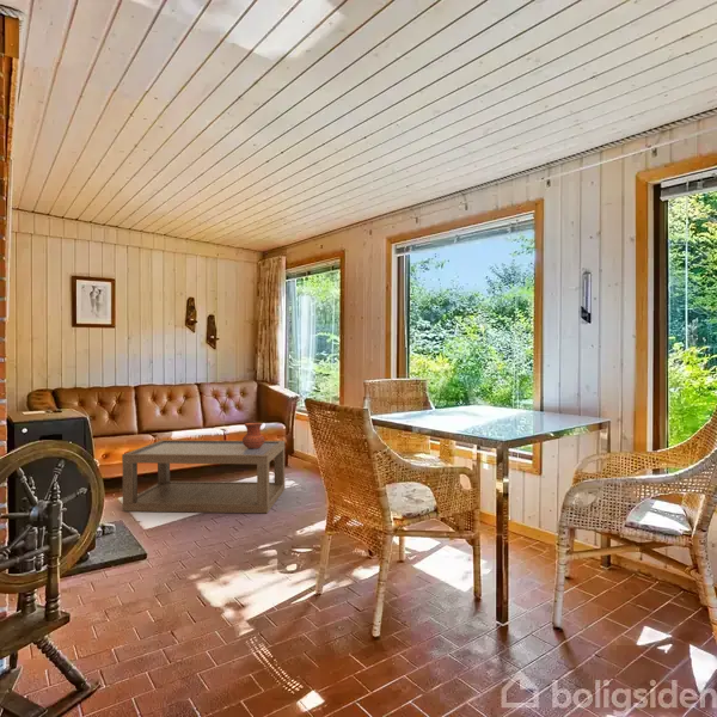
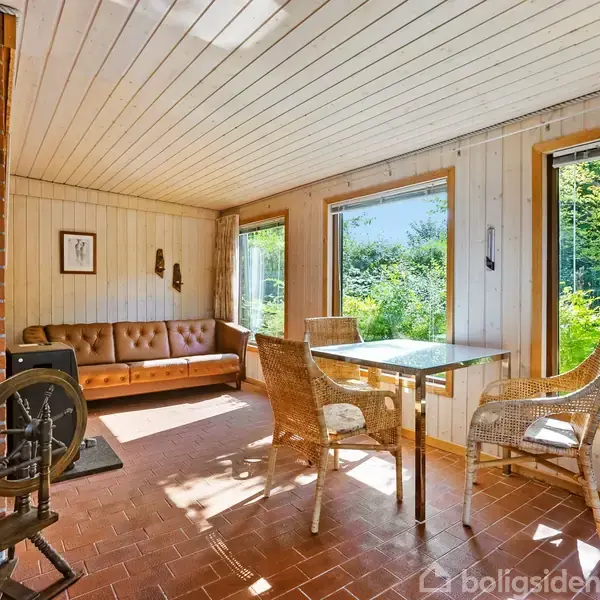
- coffee table [121,439,286,514]
- ceramic pot [241,422,265,448]
